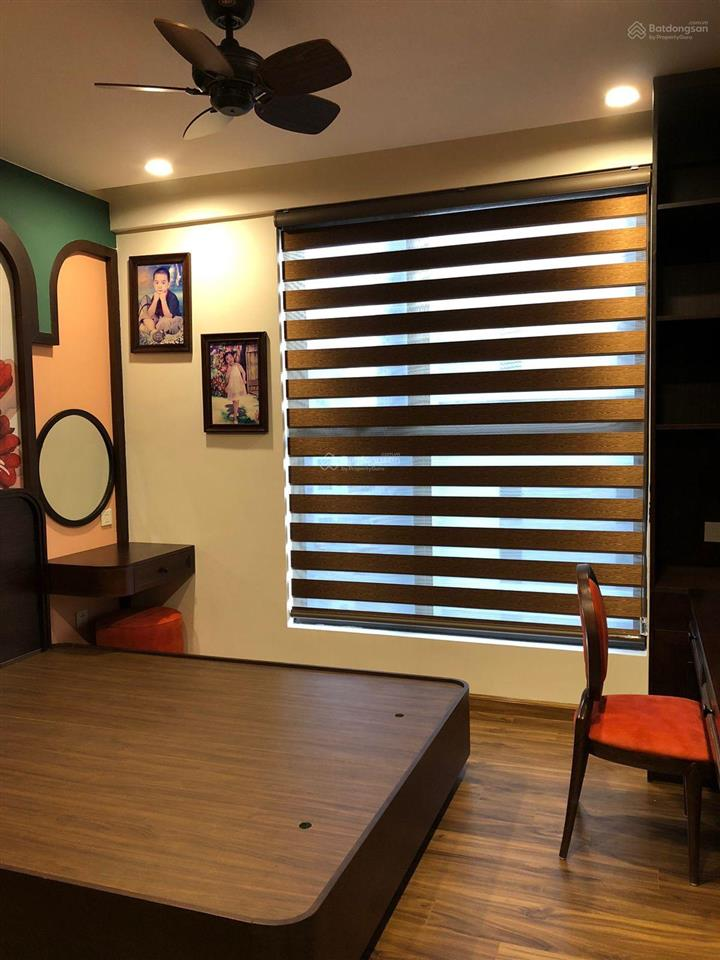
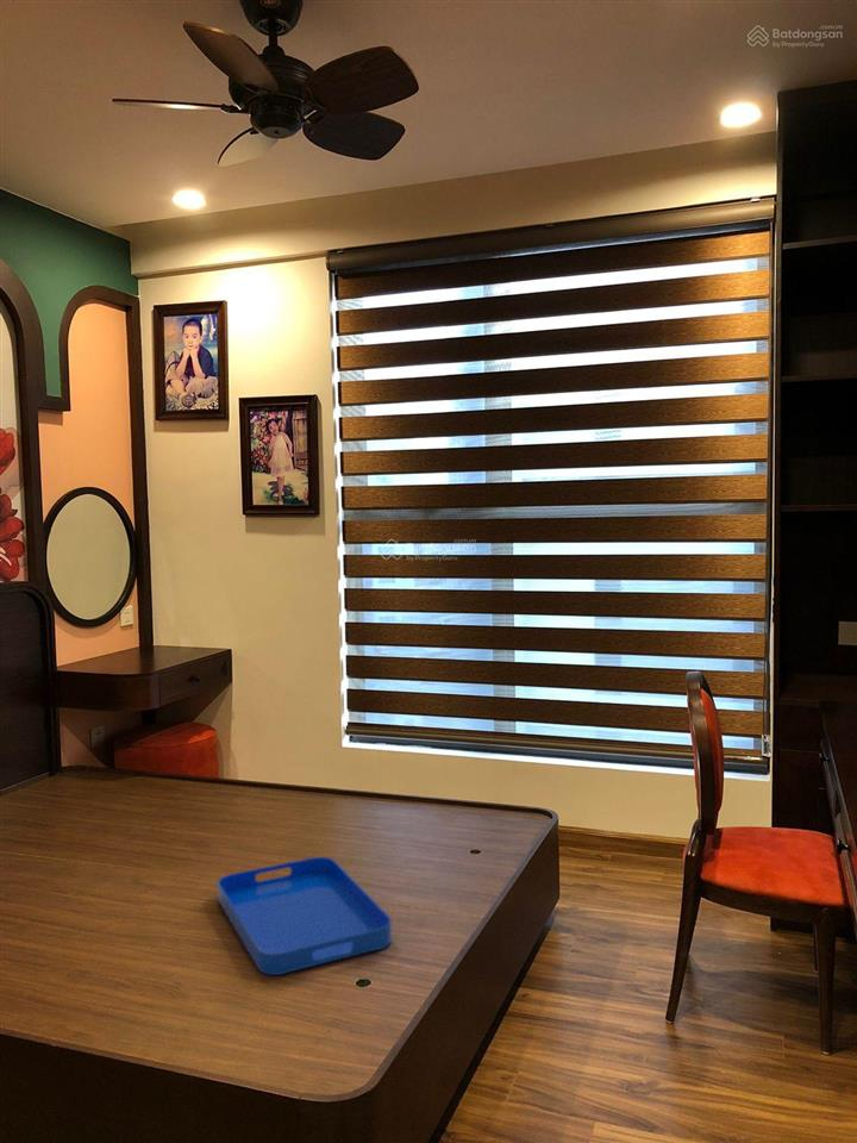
+ serving tray [217,856,393,976]
